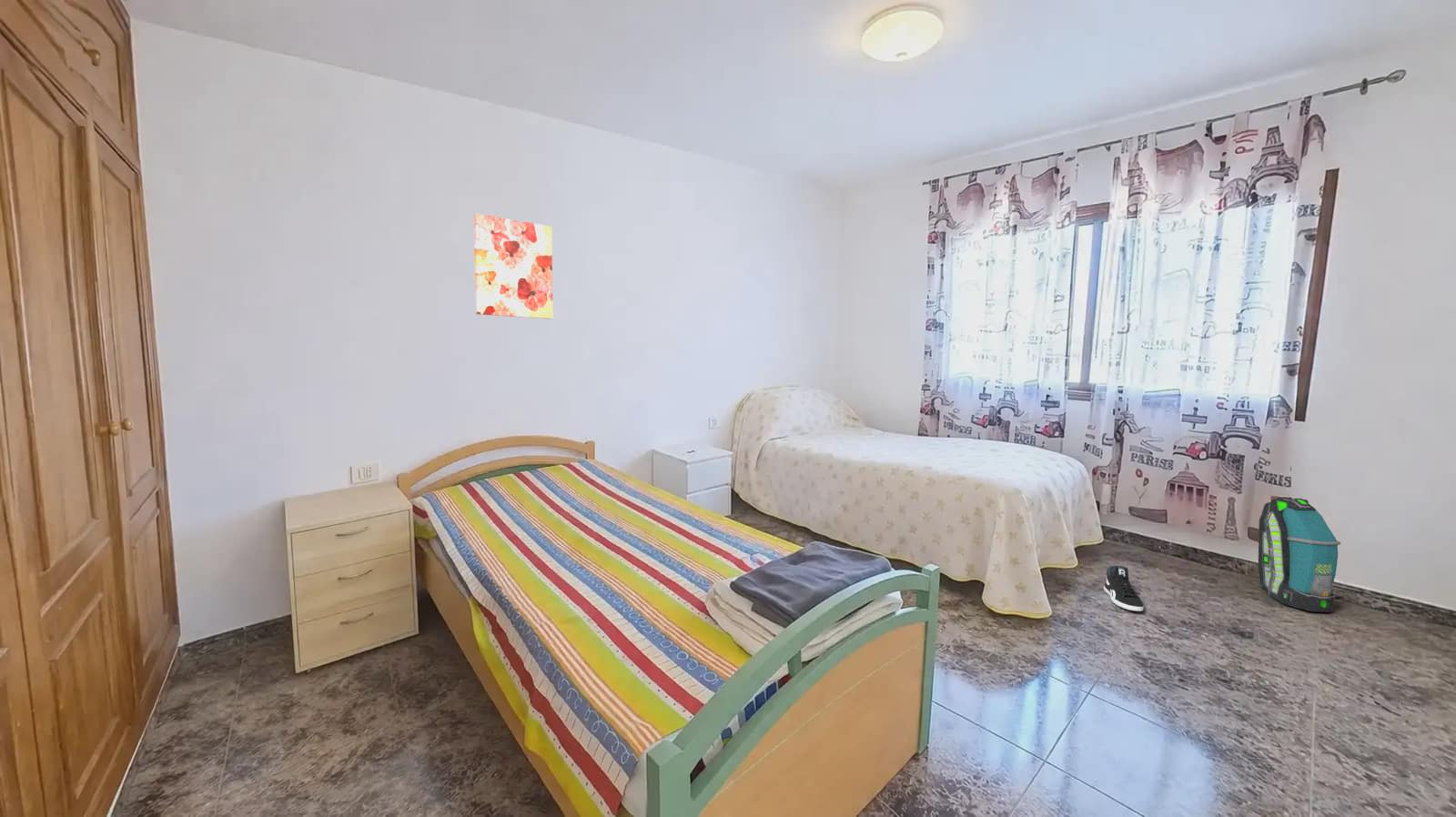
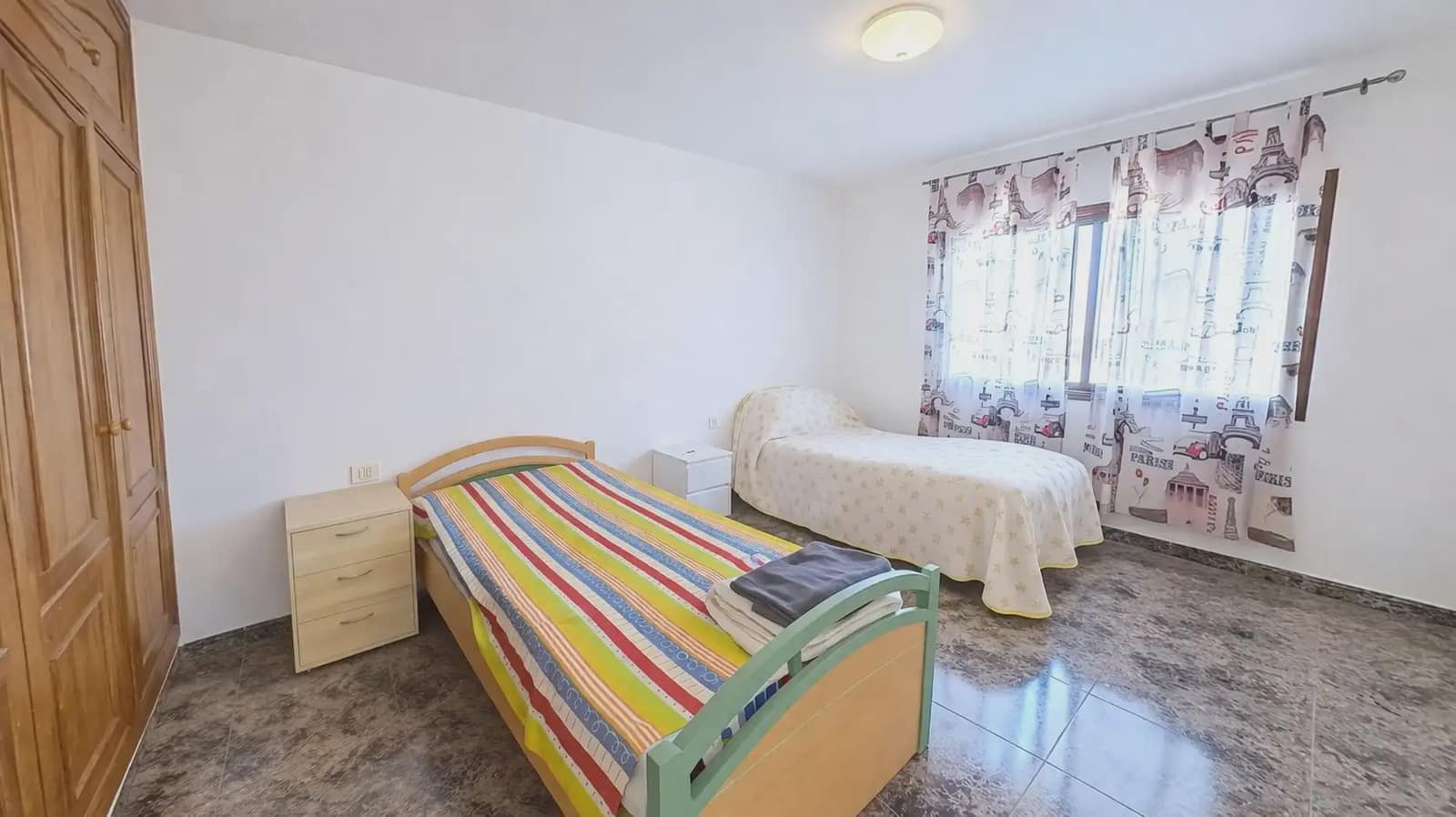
- wall art [473,213,553,319]
- backpack [1258,498,1341,613]
- sneaker [1103,565,1145,612]
